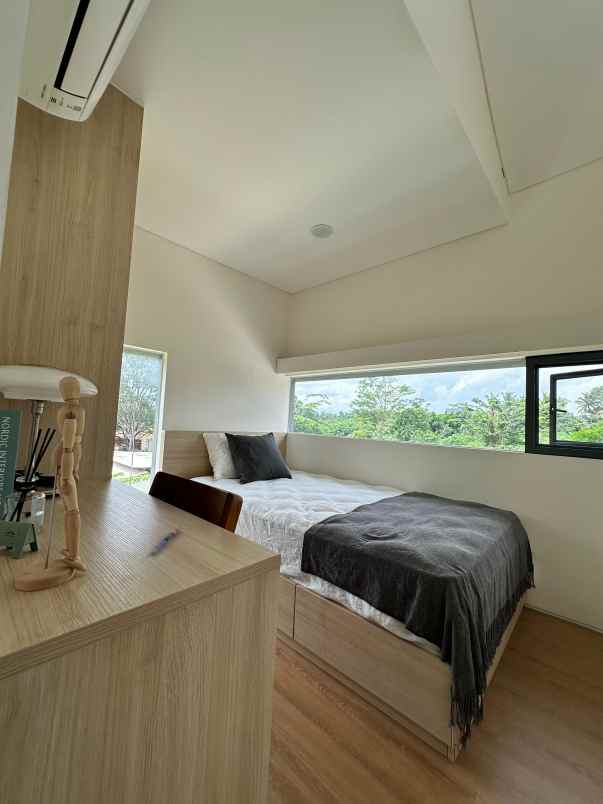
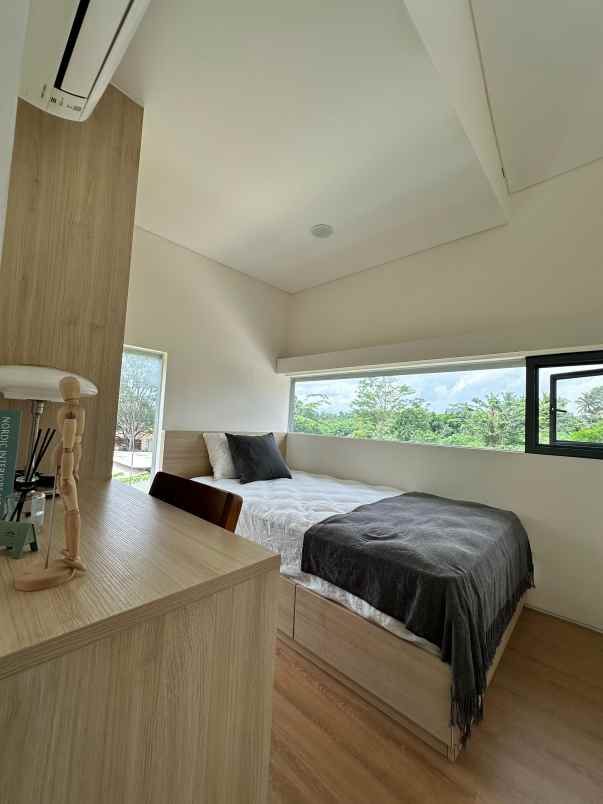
- pen [151,525,183,555]
